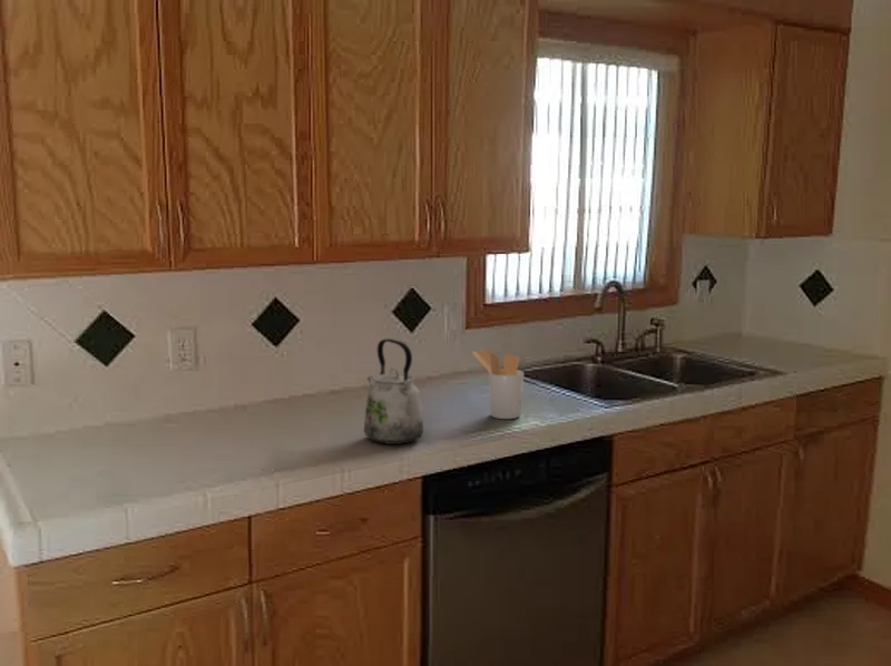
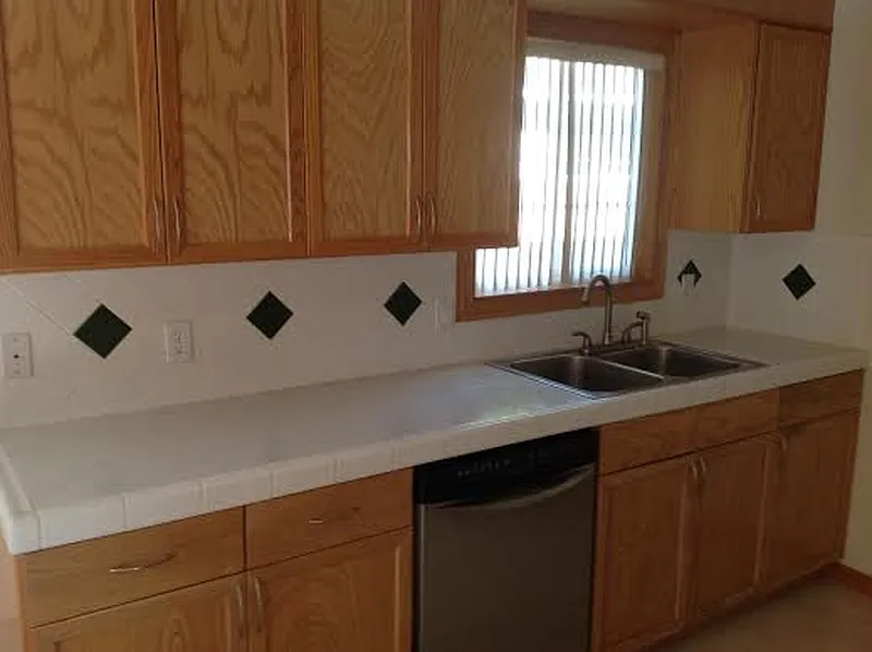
- kettle [363,337,424,445]
- utensil holder [471,347,525,420]
